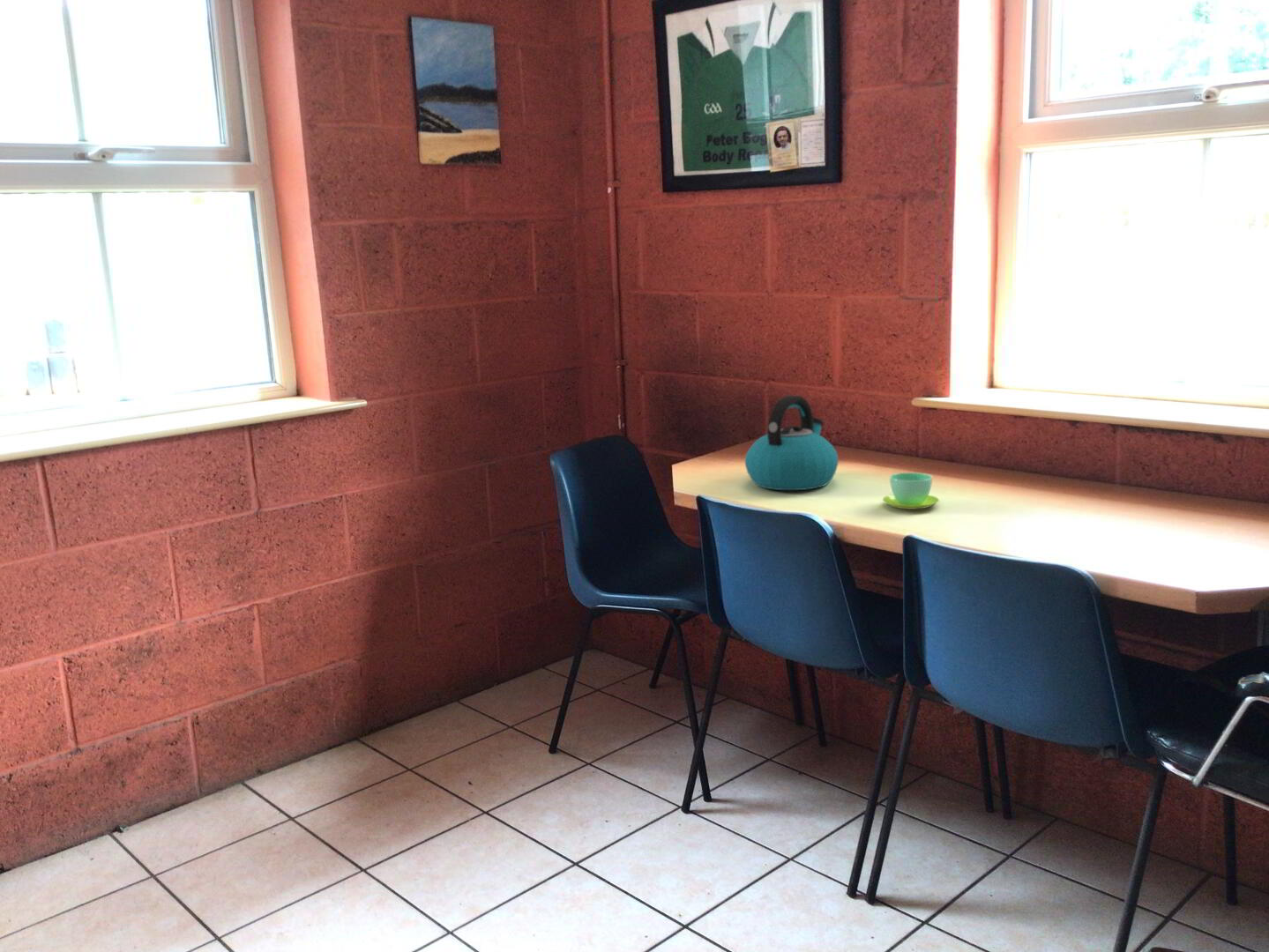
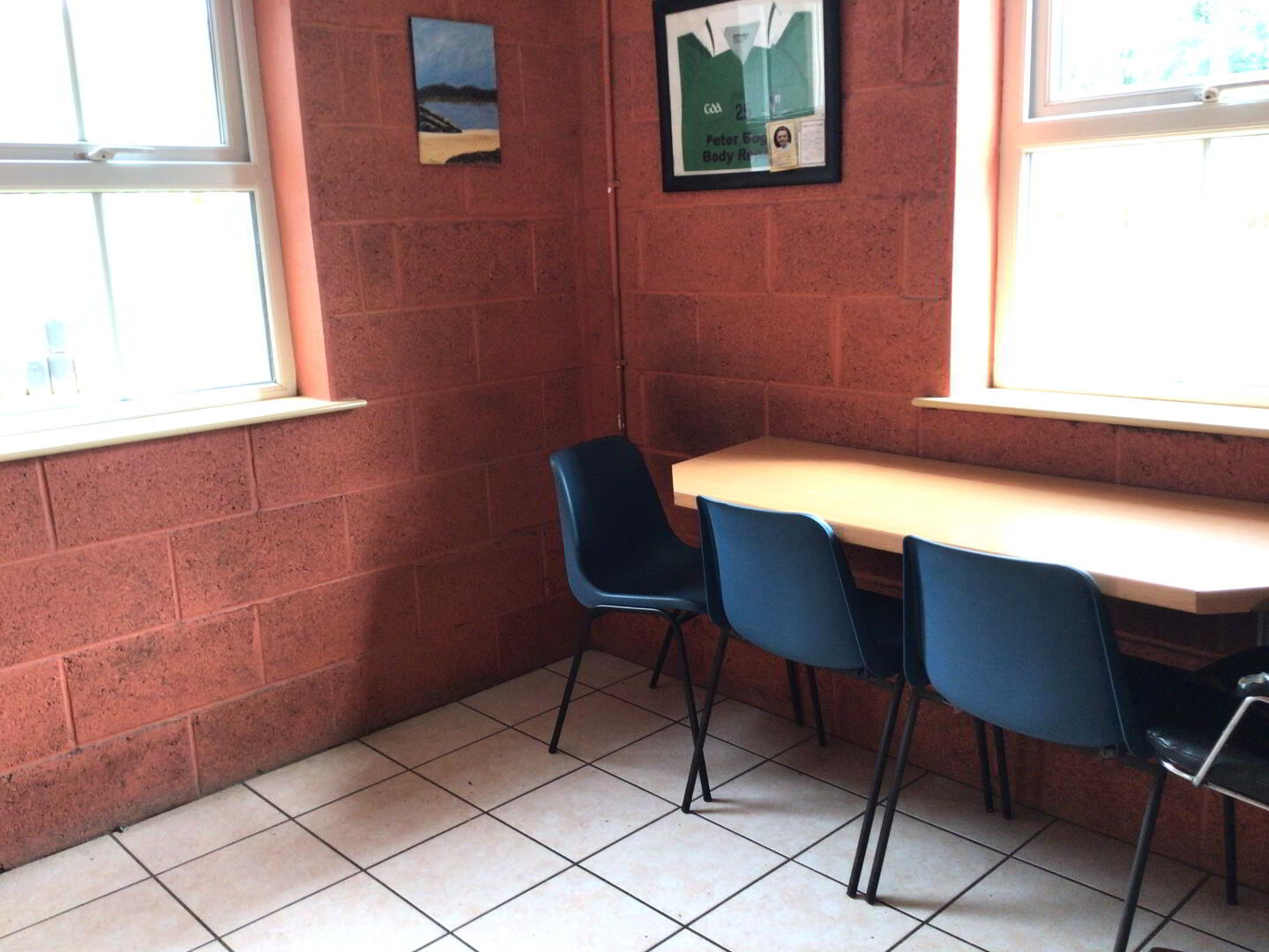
- cup [882,472,940,510]
- kettle [744,394,840,491]
